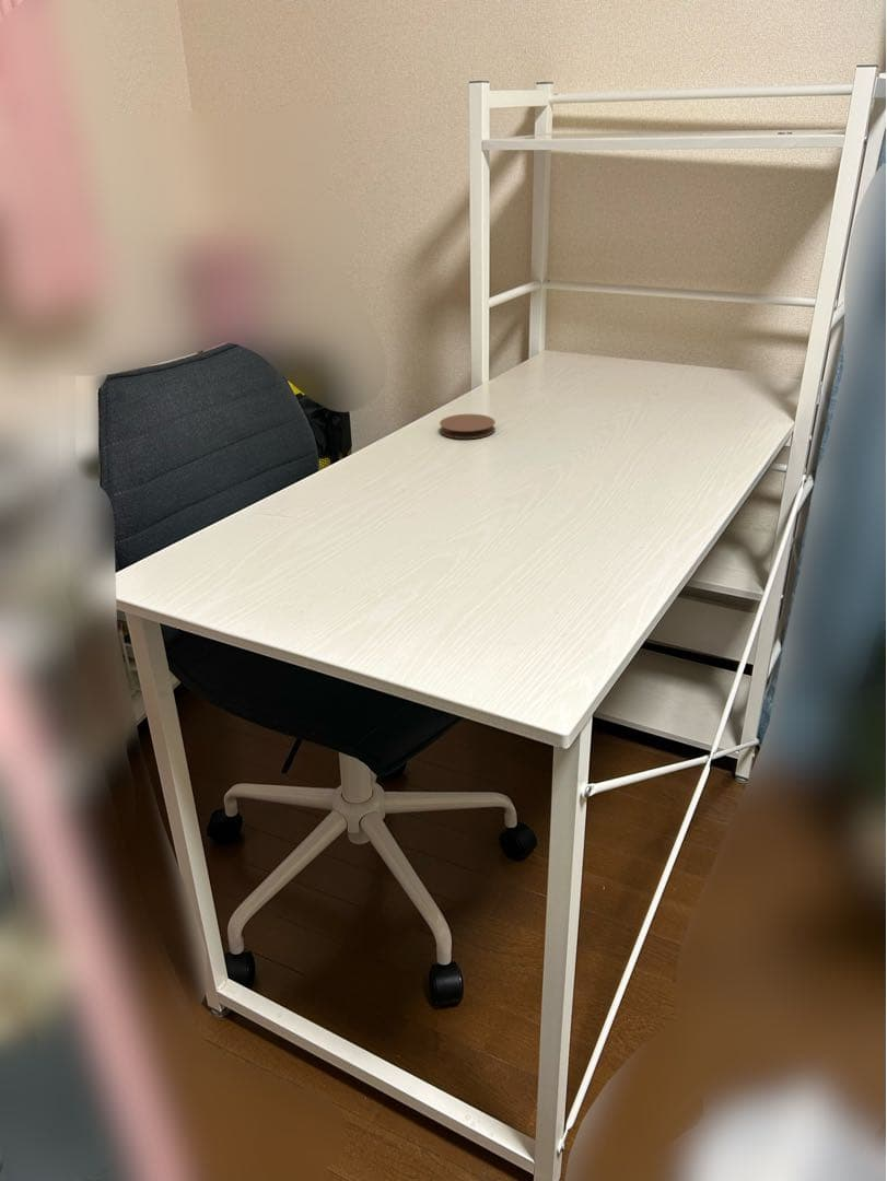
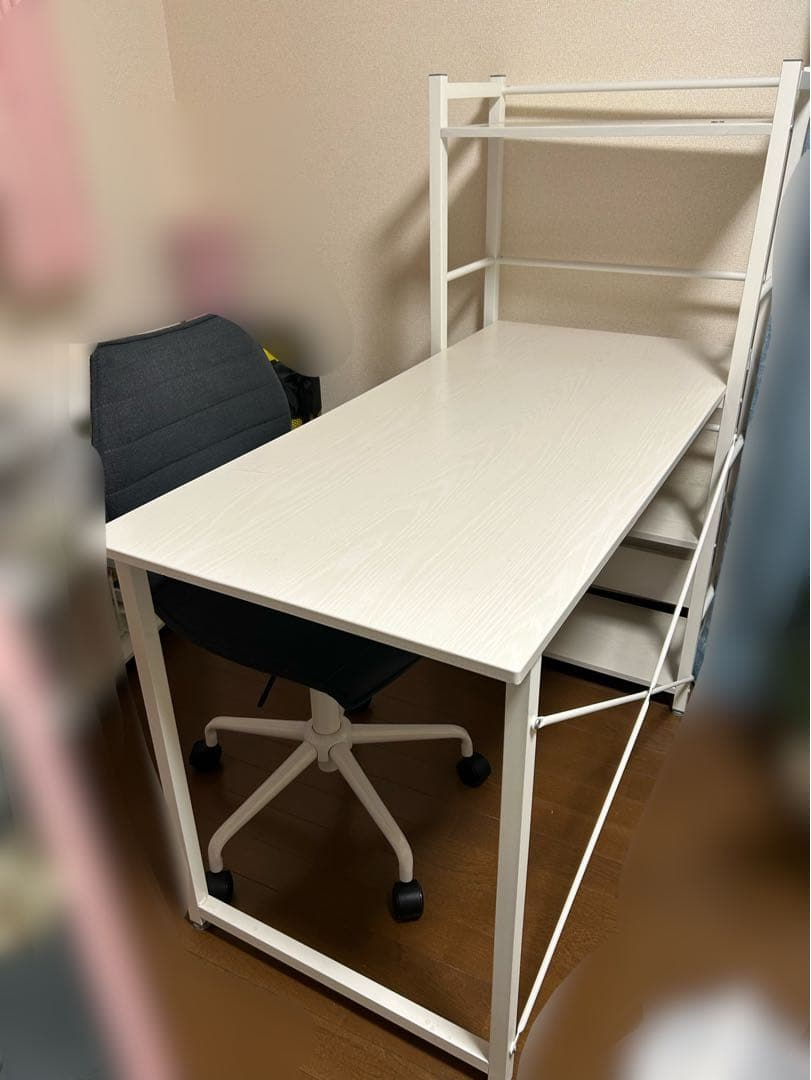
- coaster [439,413,497,440]
